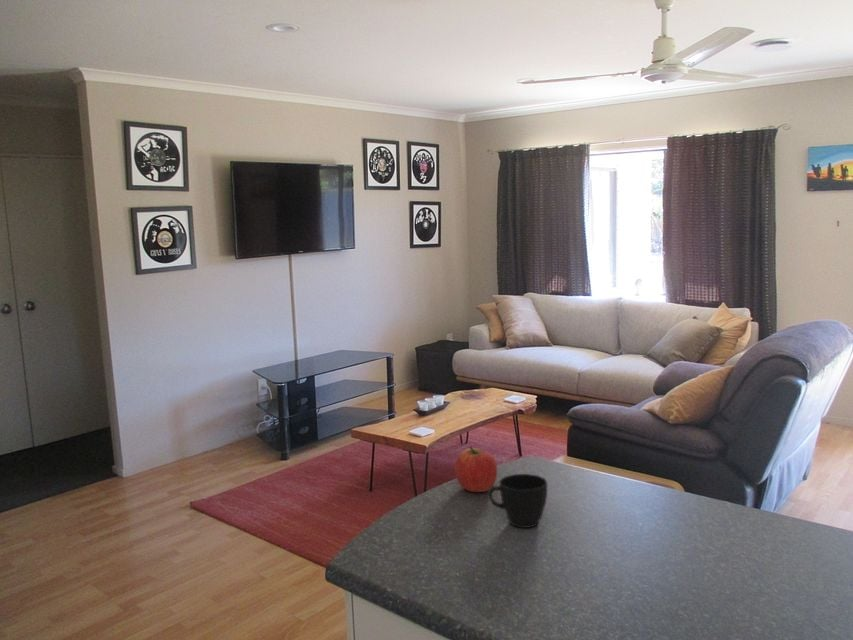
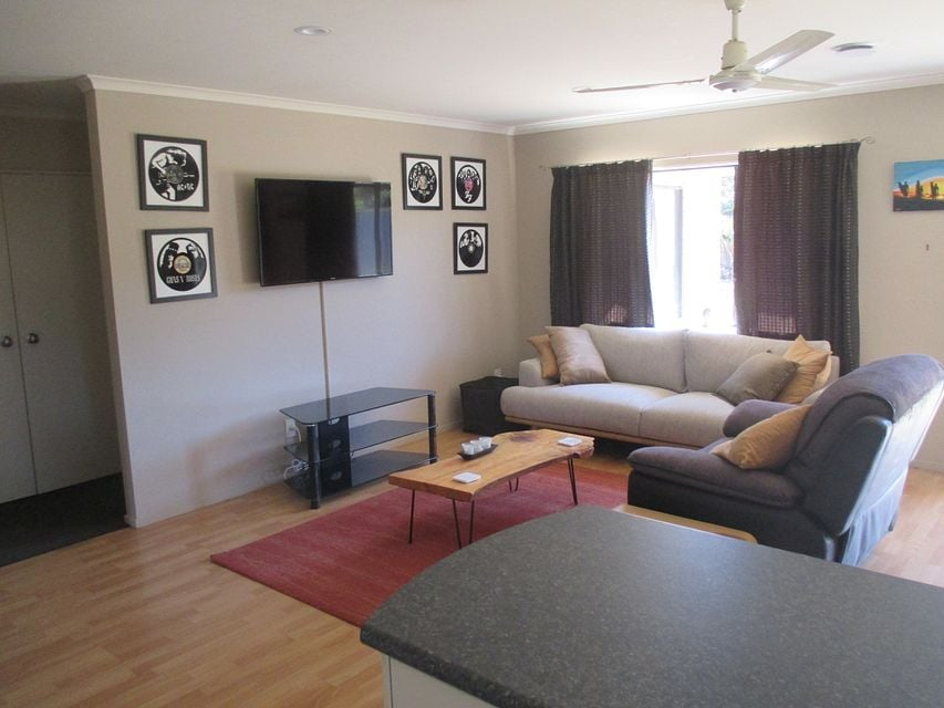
- cup [488,473,548,529]
- apple [454,446,498,493]
